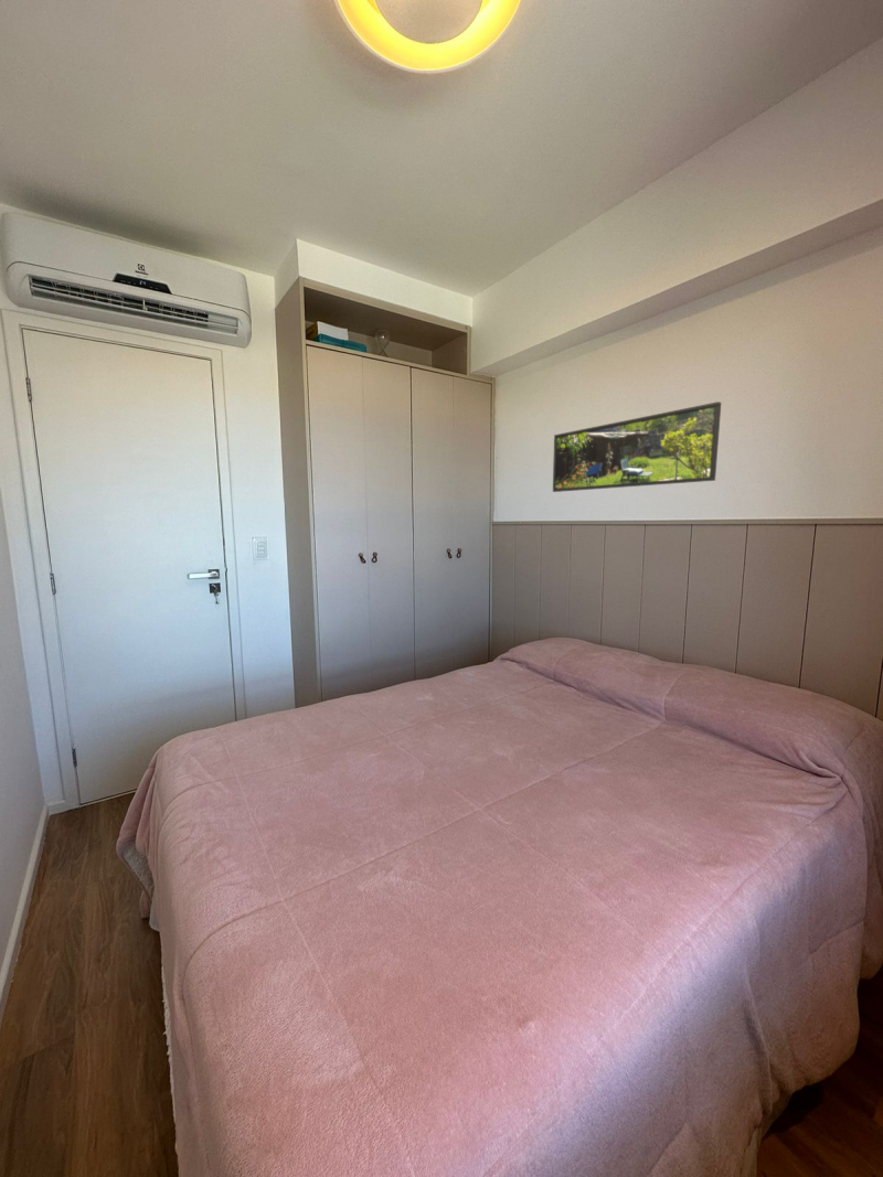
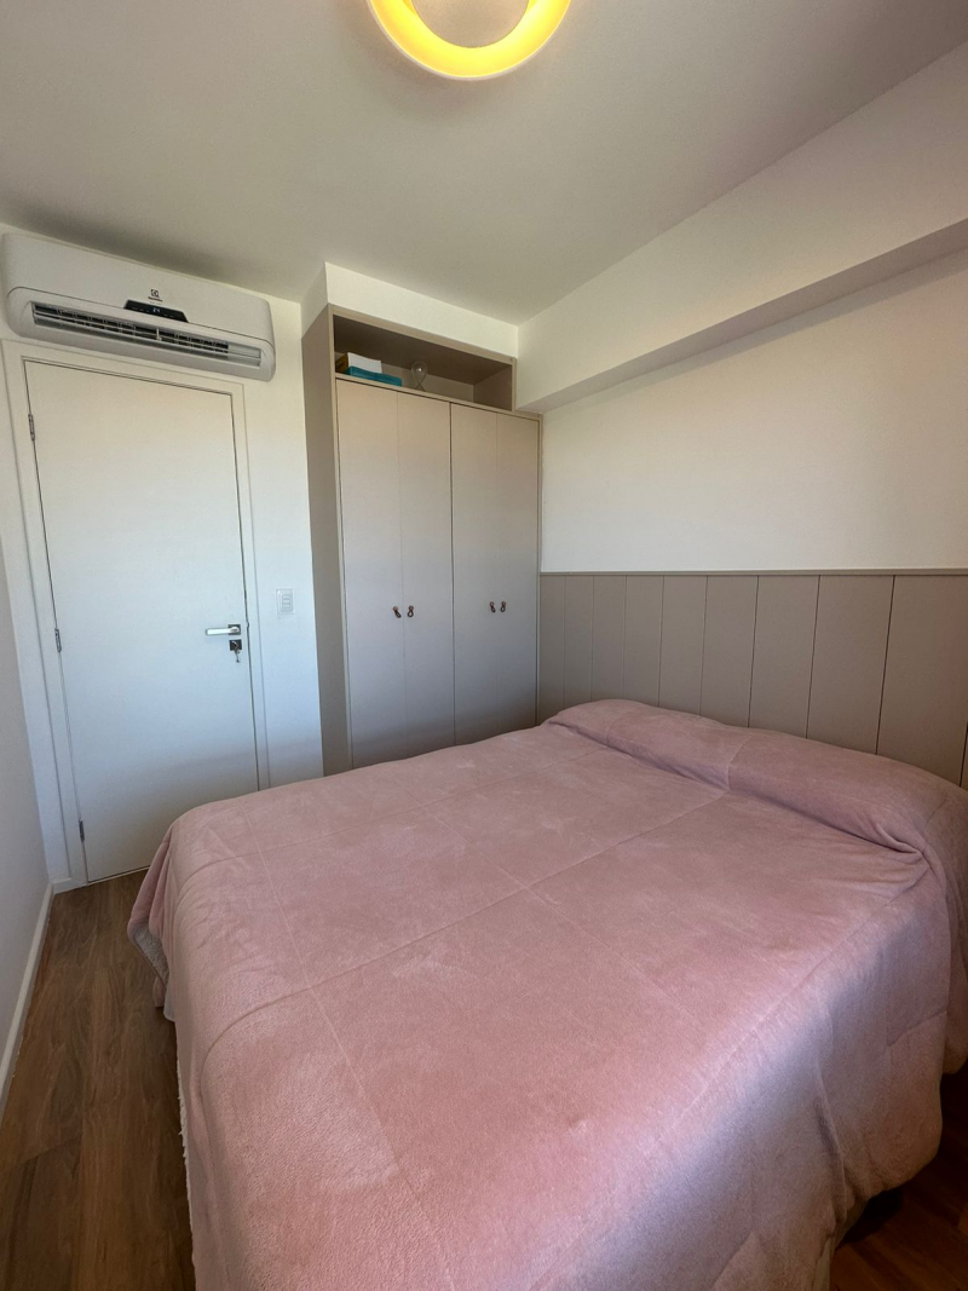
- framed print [552,400,722,493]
